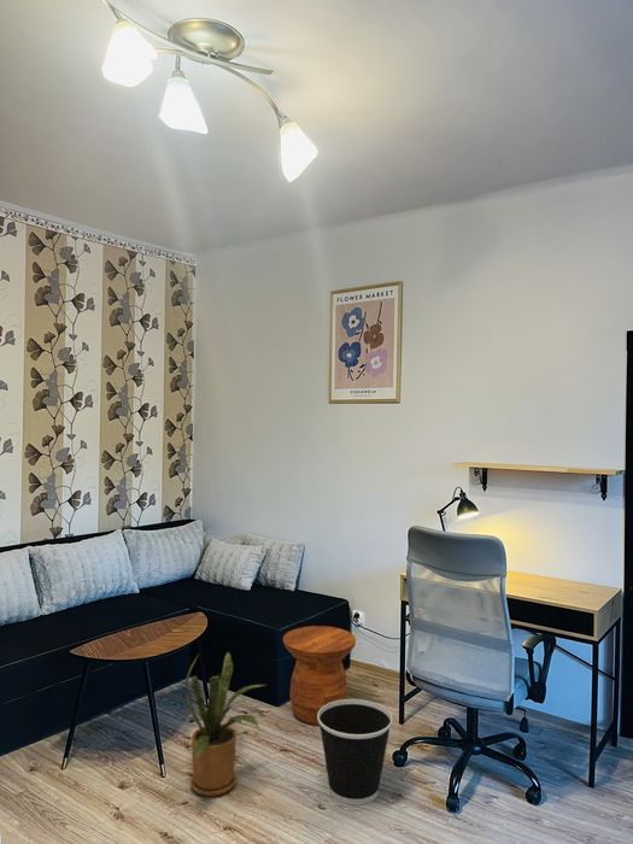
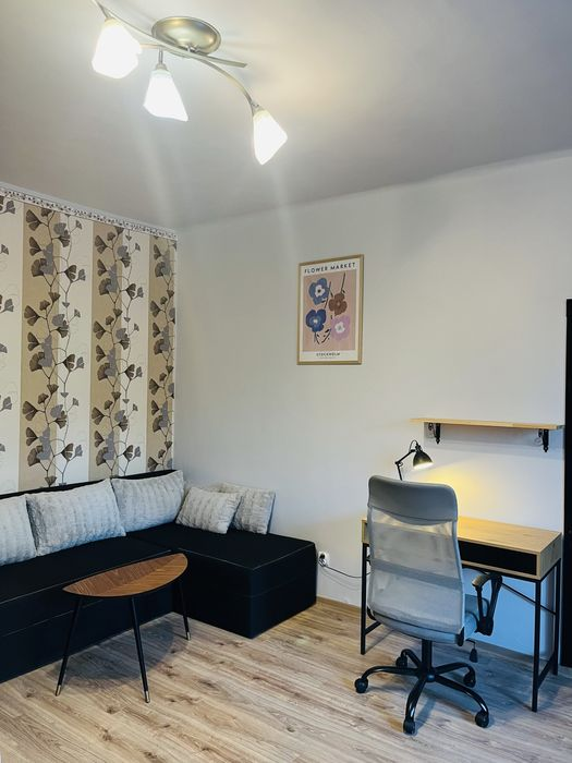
- side table [282,625,357,726]
- house plant [183,651,265,797]
- wastebasket [317,698,394,805]
